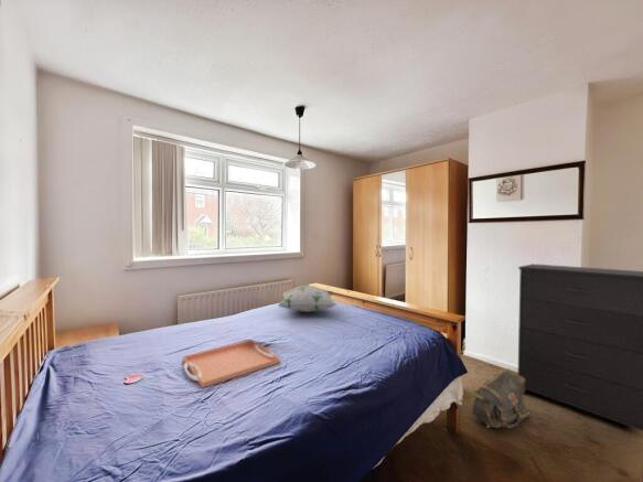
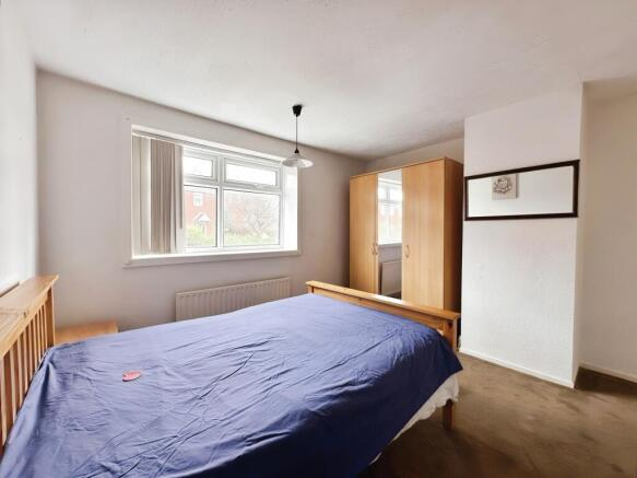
- serving tray [182,339,281,389]
- decorative pillow [277,285,337,313]
- dresser [517,263,643,432]
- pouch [470,367,532,429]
